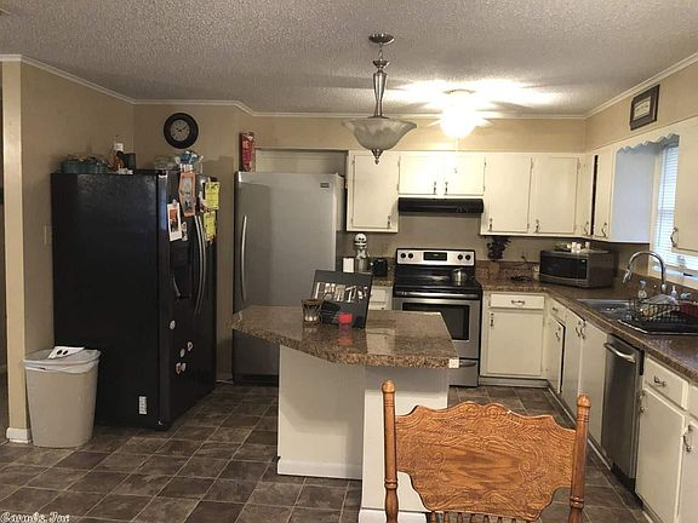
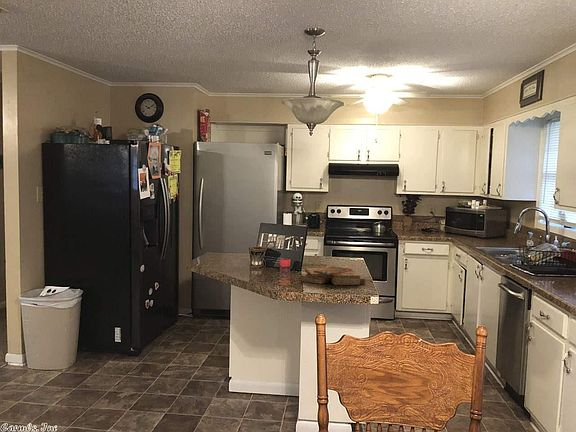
+ clipboard [300,265,366,286]
